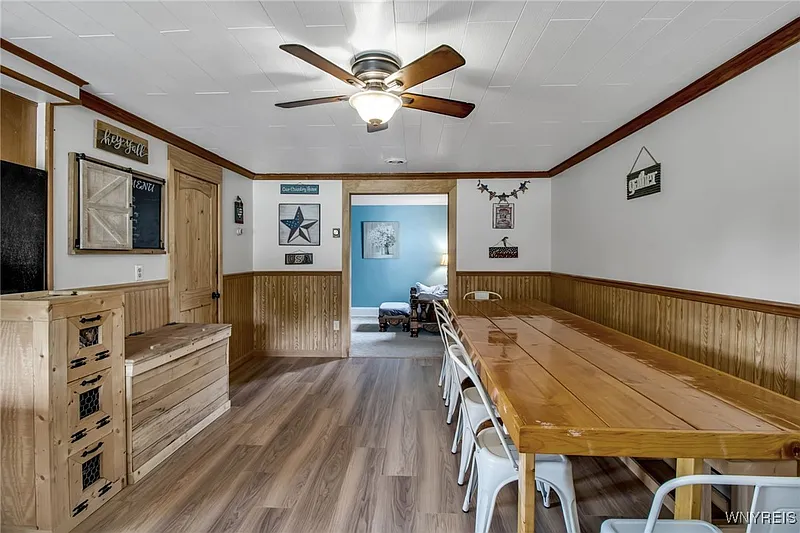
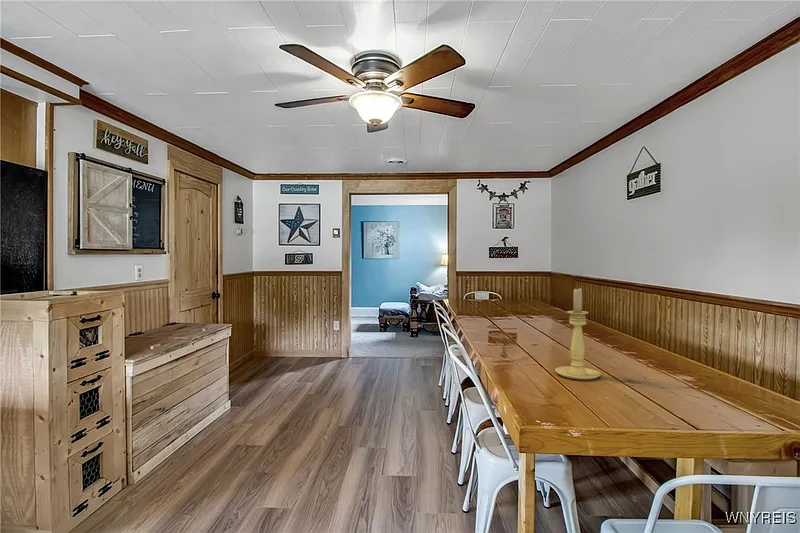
+ candle holder [554,286,602,381]
